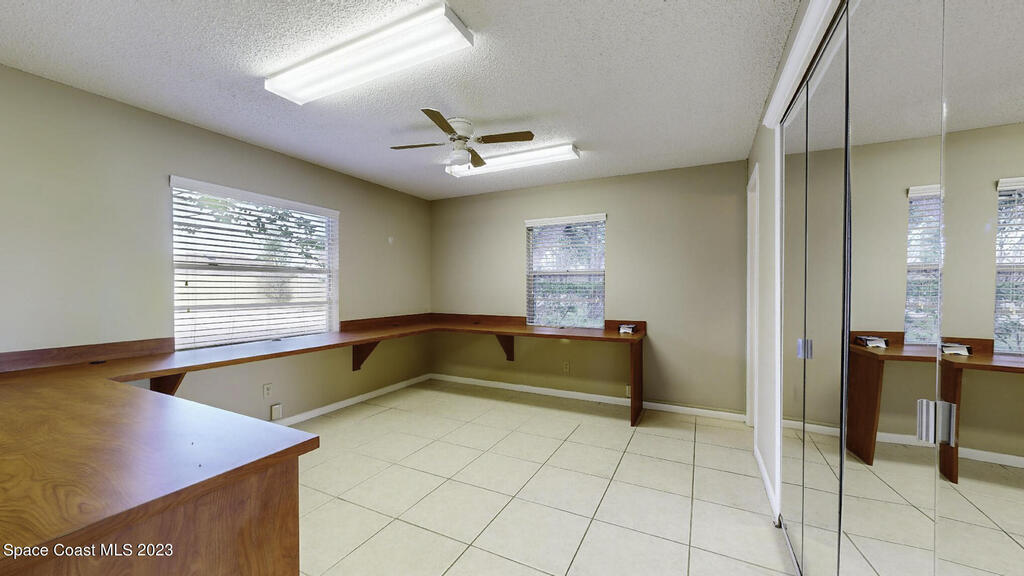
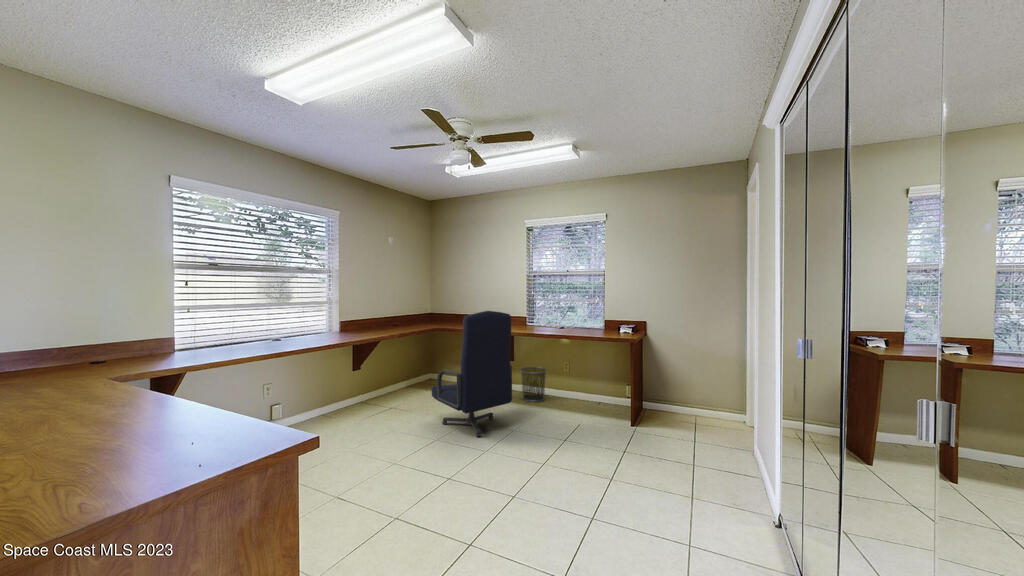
+ waste bin [519,366,548,403]
+ office chair [431,310,513,438]
